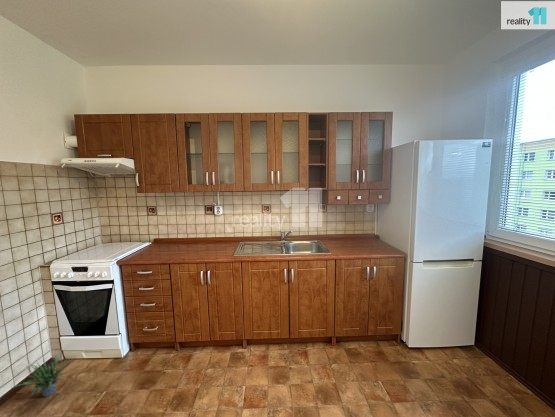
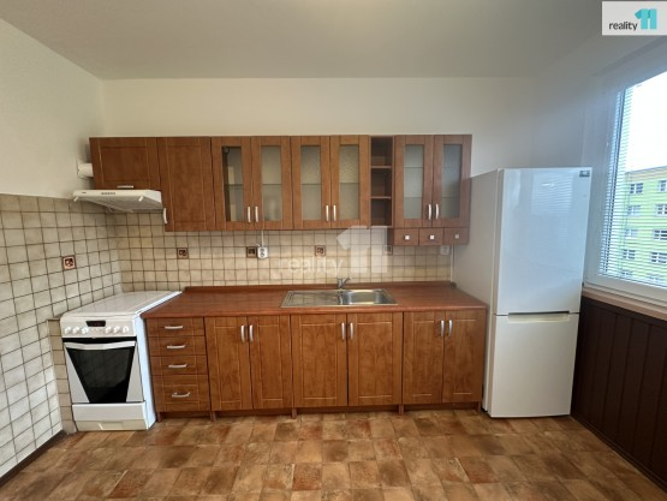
- potted plant [11,348,76,398]
